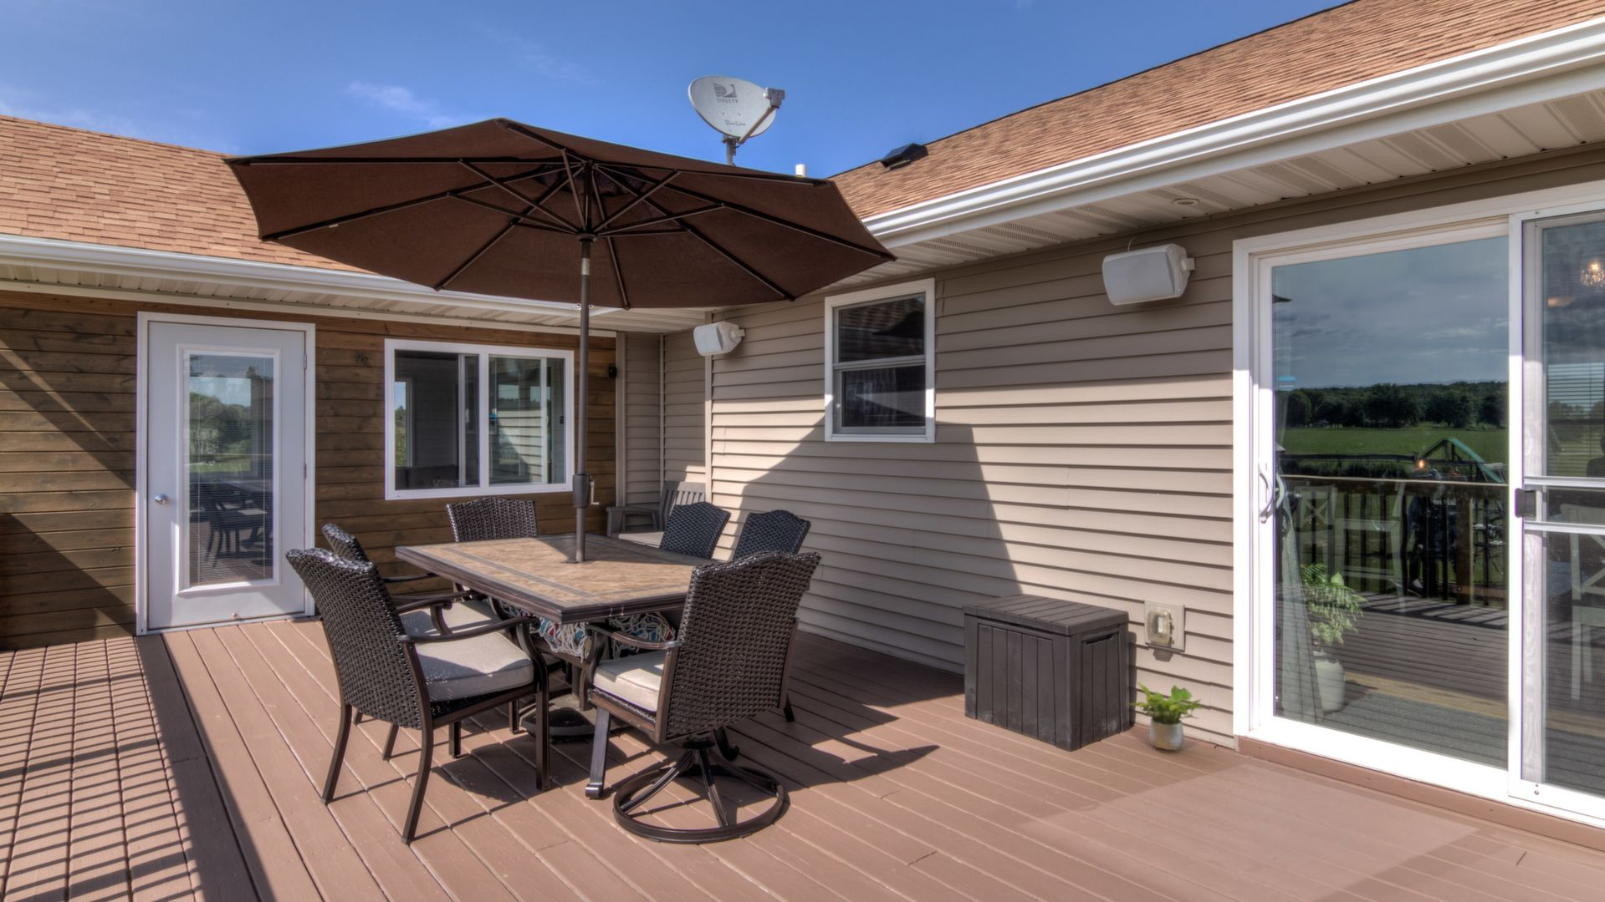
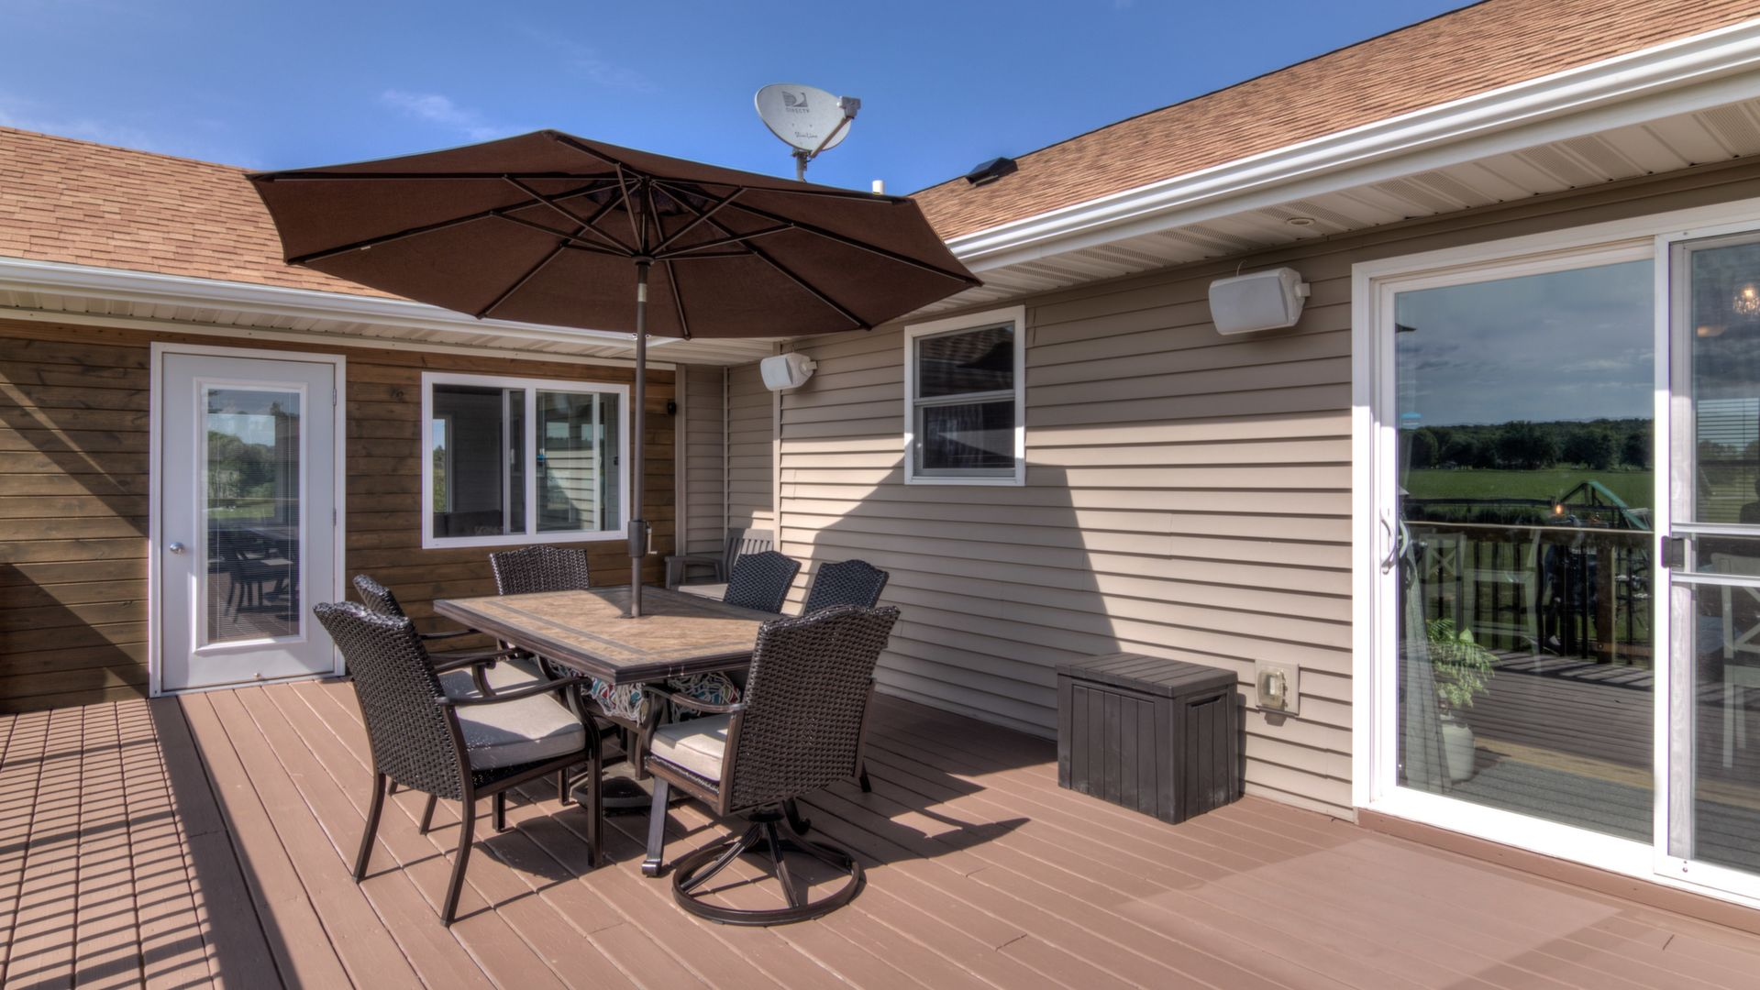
- potted plant [1128,681,1208,751]
